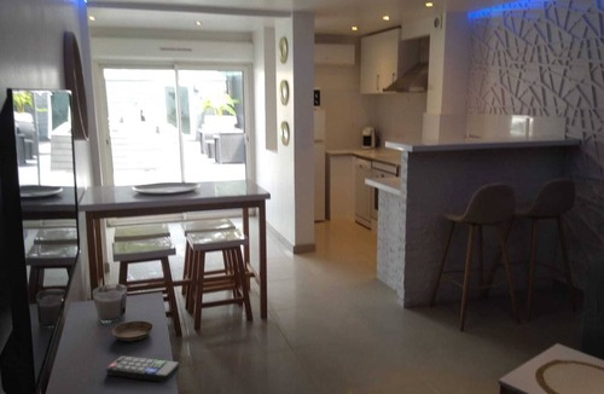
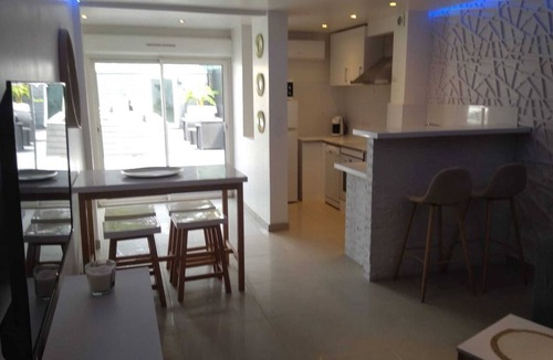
- saucer [111,320,155,342]
- remote control [105,355,180,383]
